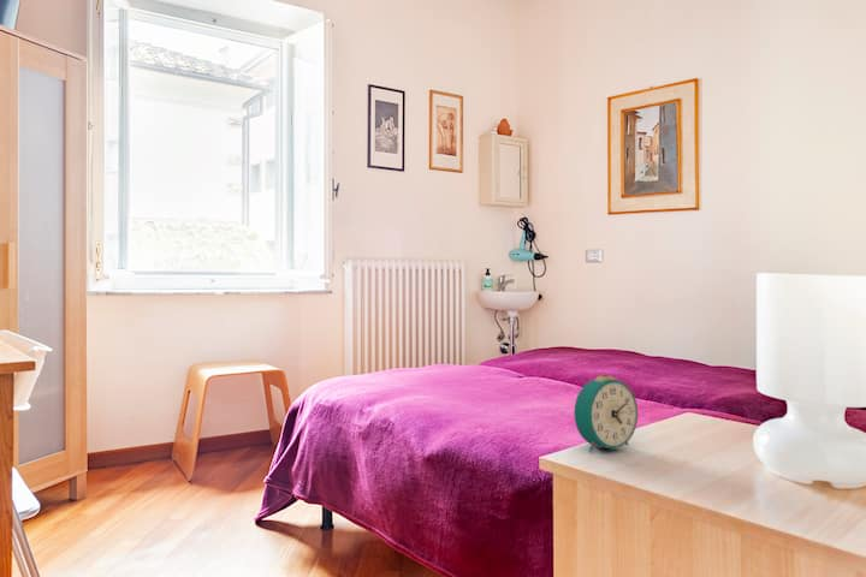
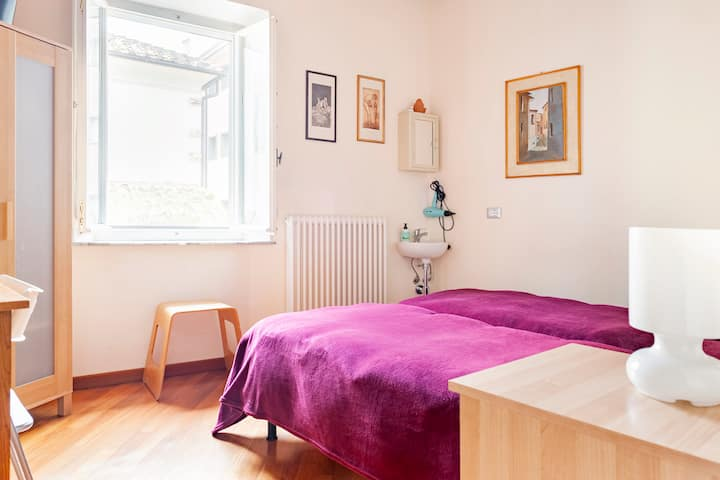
- alarm clock [573,374,639,453]
